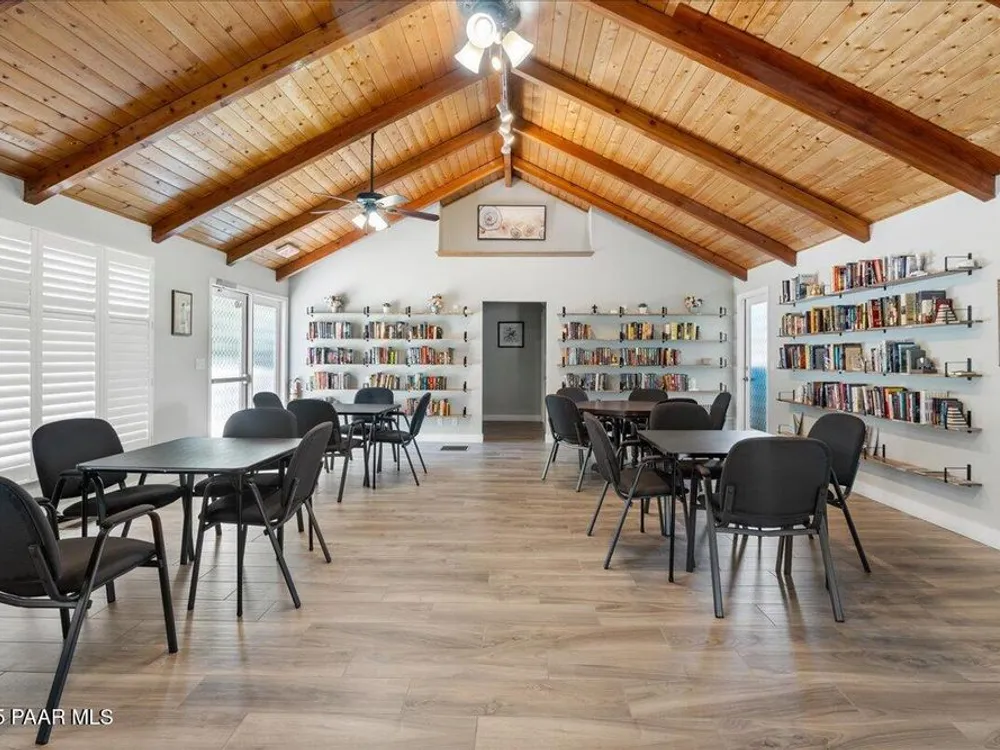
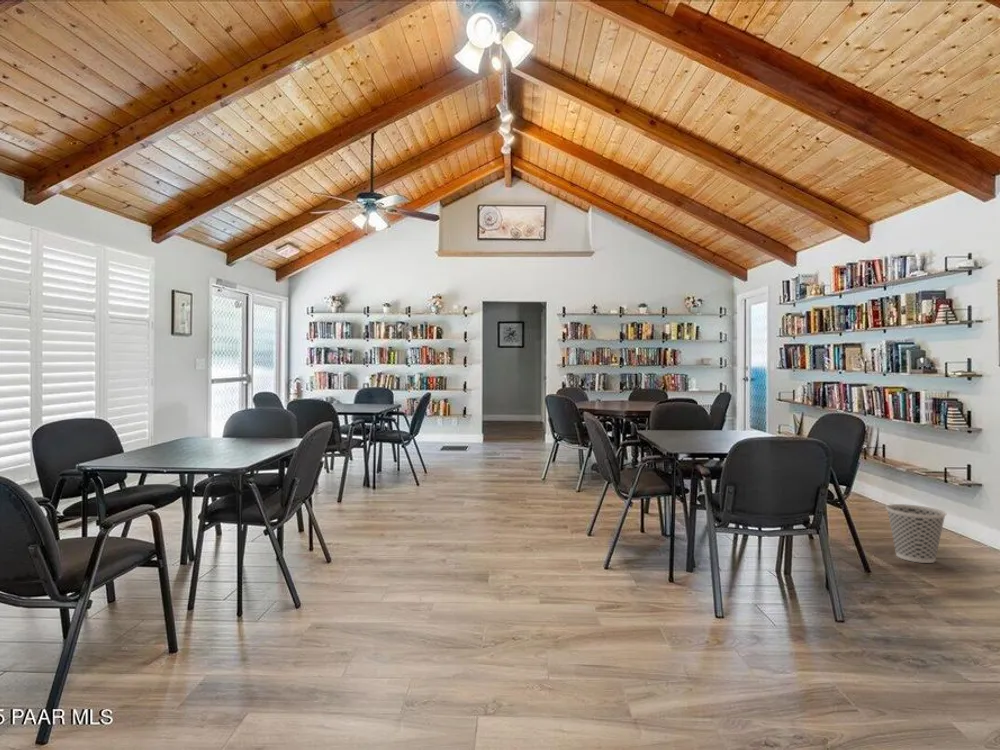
+ wastebasket [885,503,947,564]
